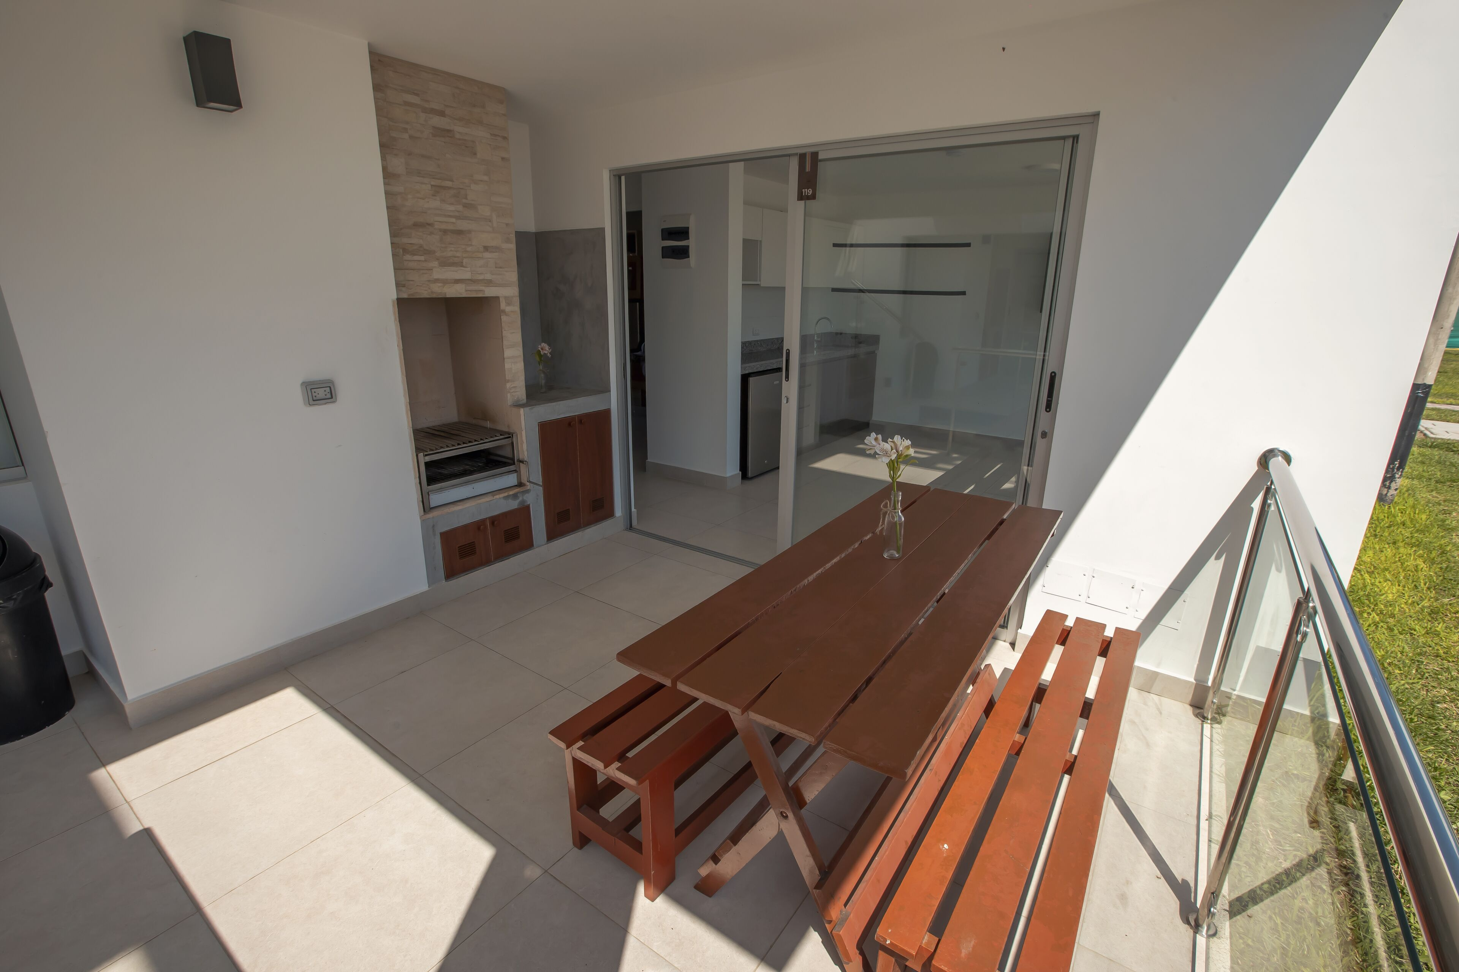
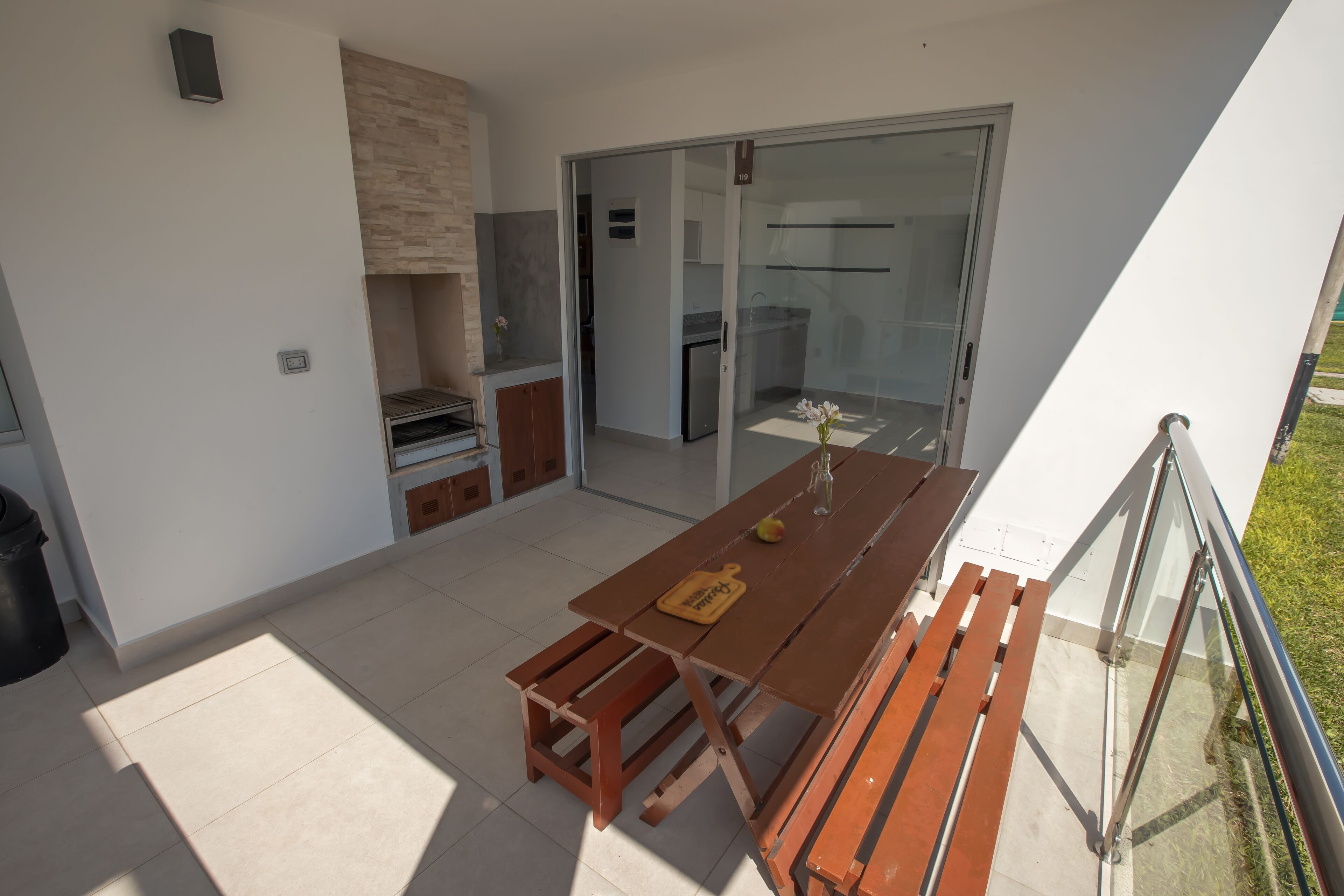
+ cutting board [656,563,747,625]
+ fruit [756,517,785,542]
